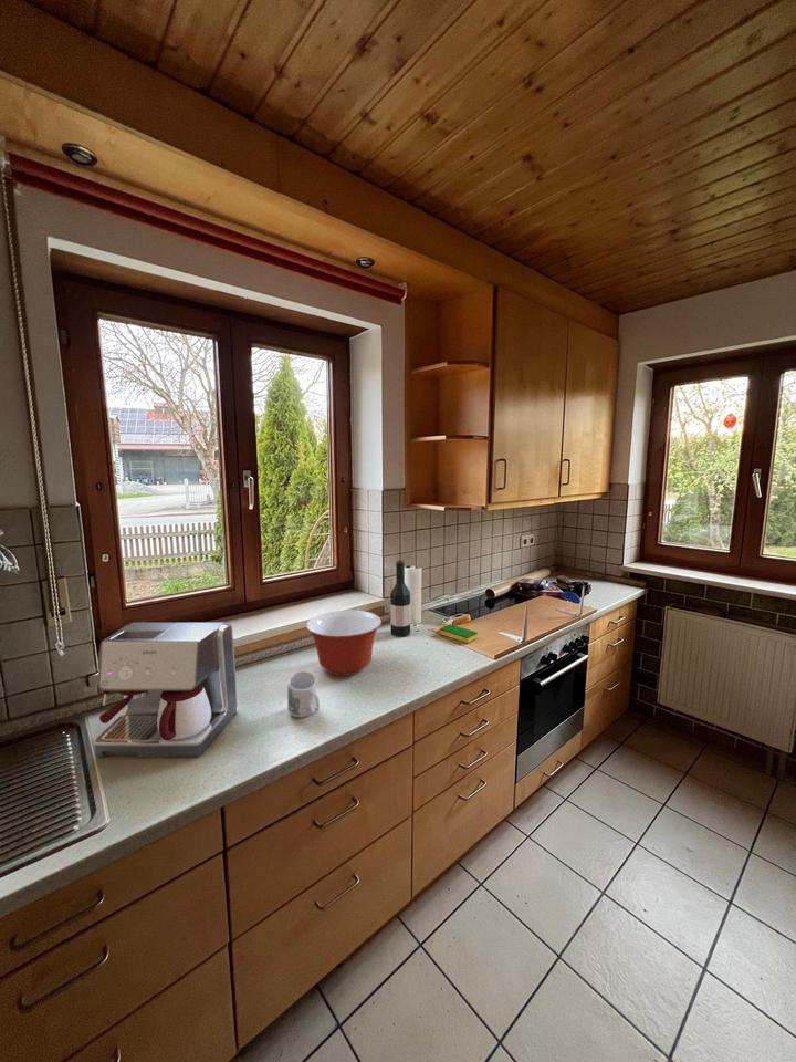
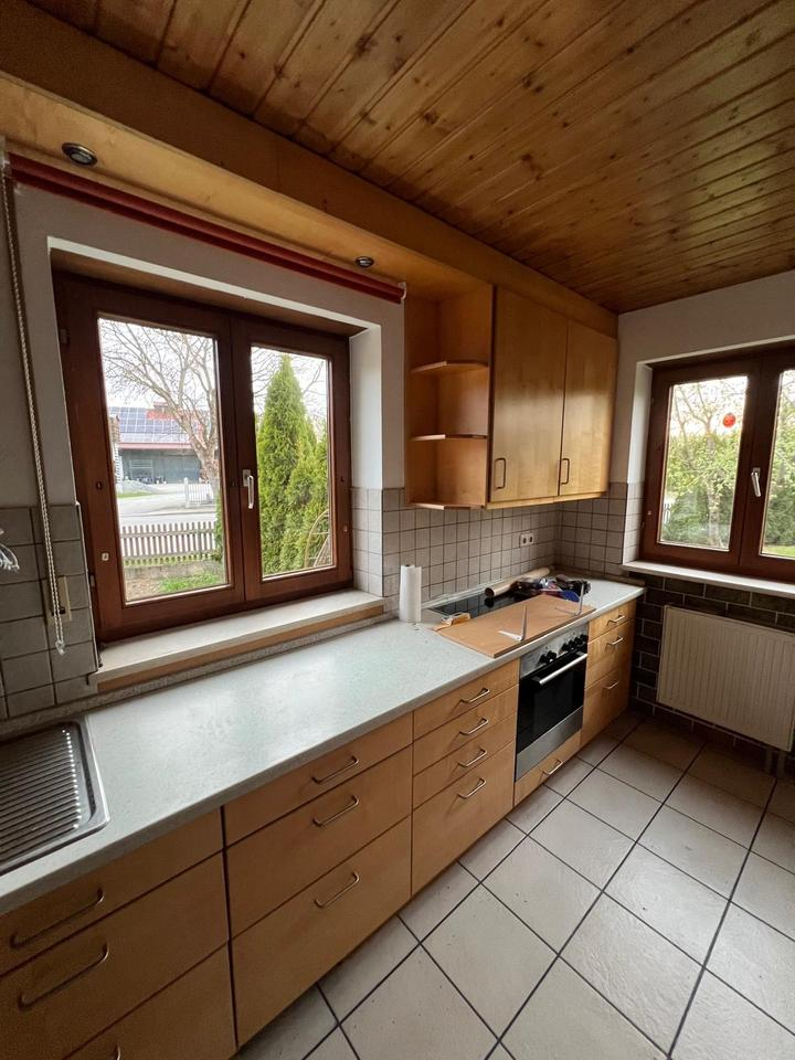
- wine bottle [389,559,411,637]
- mixing bowl [305,608,383,677]
- coffee maker [93,622,239,759]
- mug [286,669,321,718]
- dish sponge [439,623,479,644]
